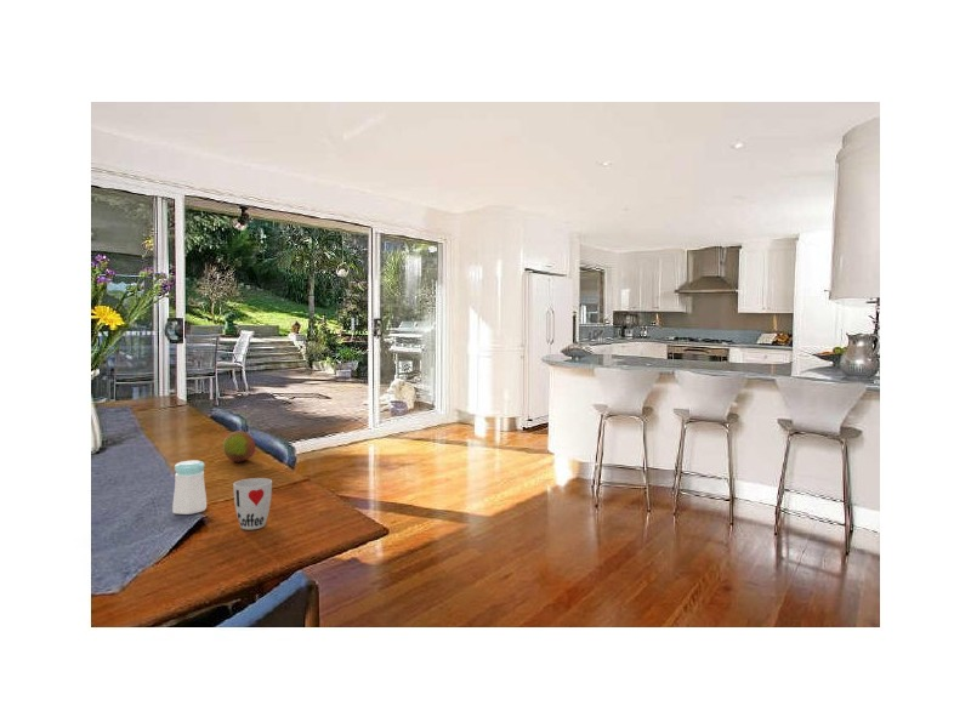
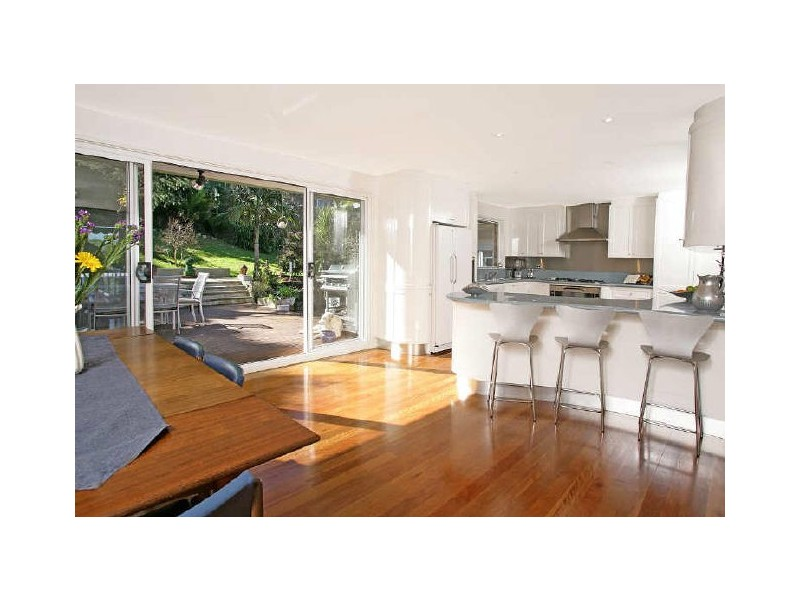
- salt shaker [171,460,208,516]
- cup [232,477,273,530]
- fruit [222,430,256,463]
